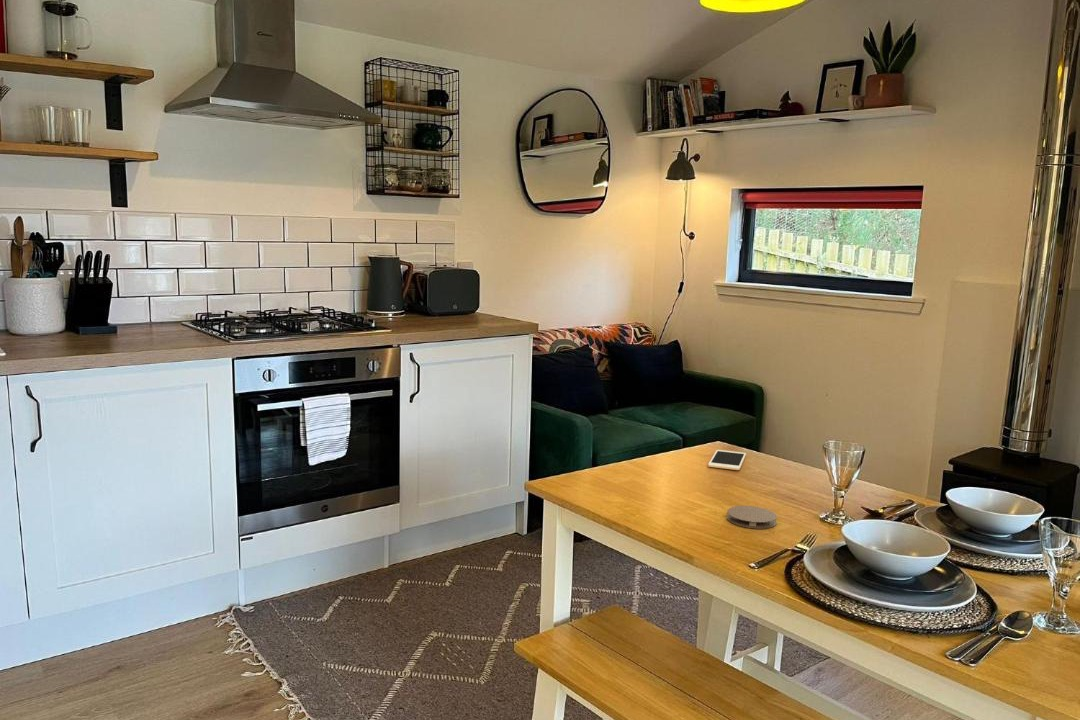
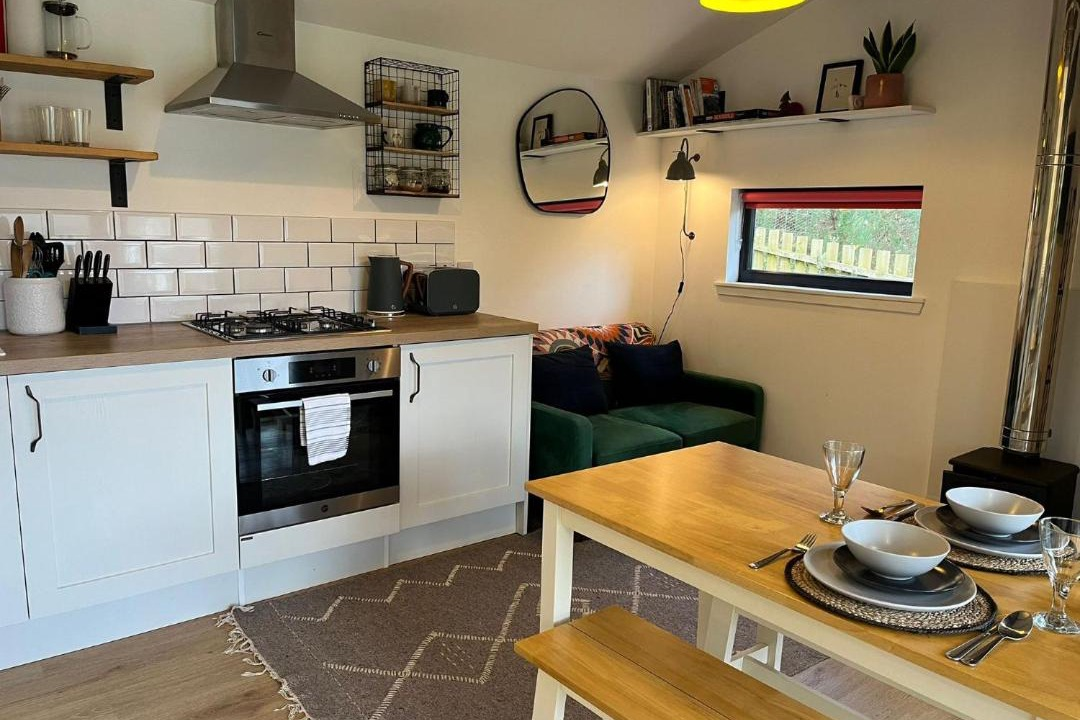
- coaster [726,505,778,530]
- cell phone [707,449,747,471]
